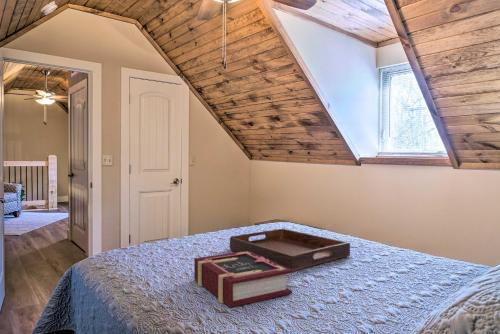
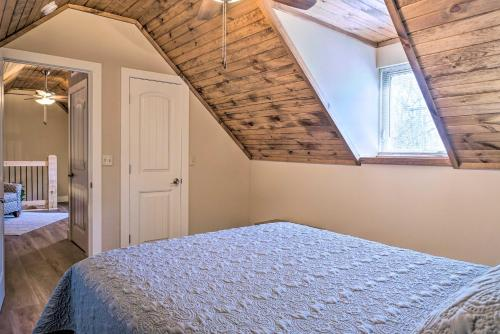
- serving tray [229,228,351,273]
- book [193,251,293,308]
